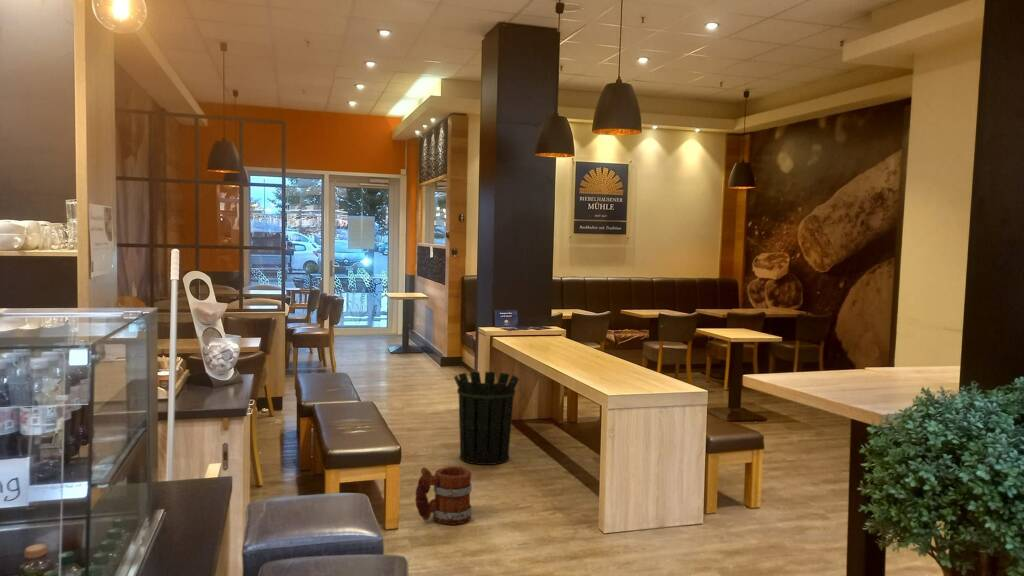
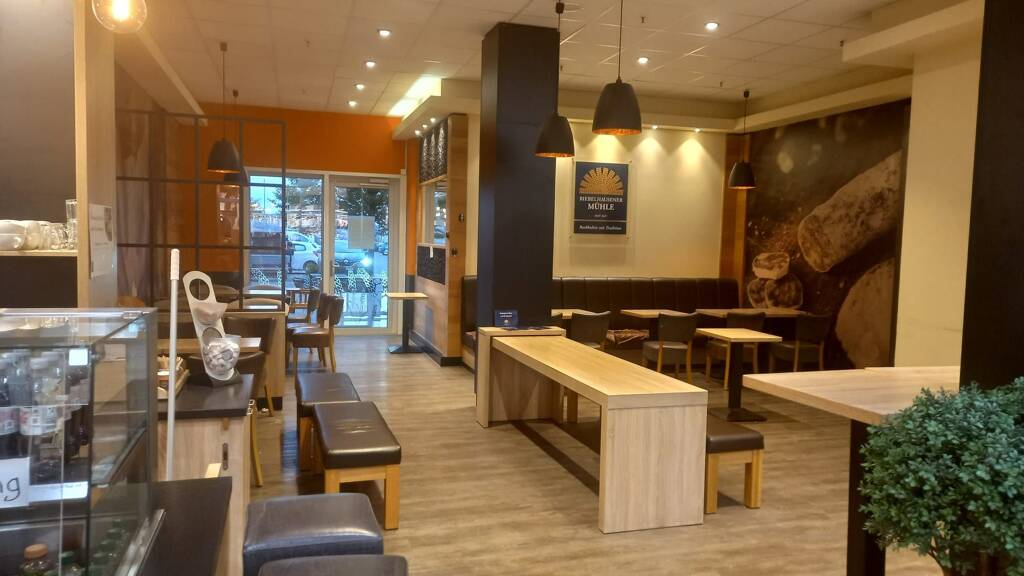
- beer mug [414,465,473,526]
- waste bin [453,371,520,466]
